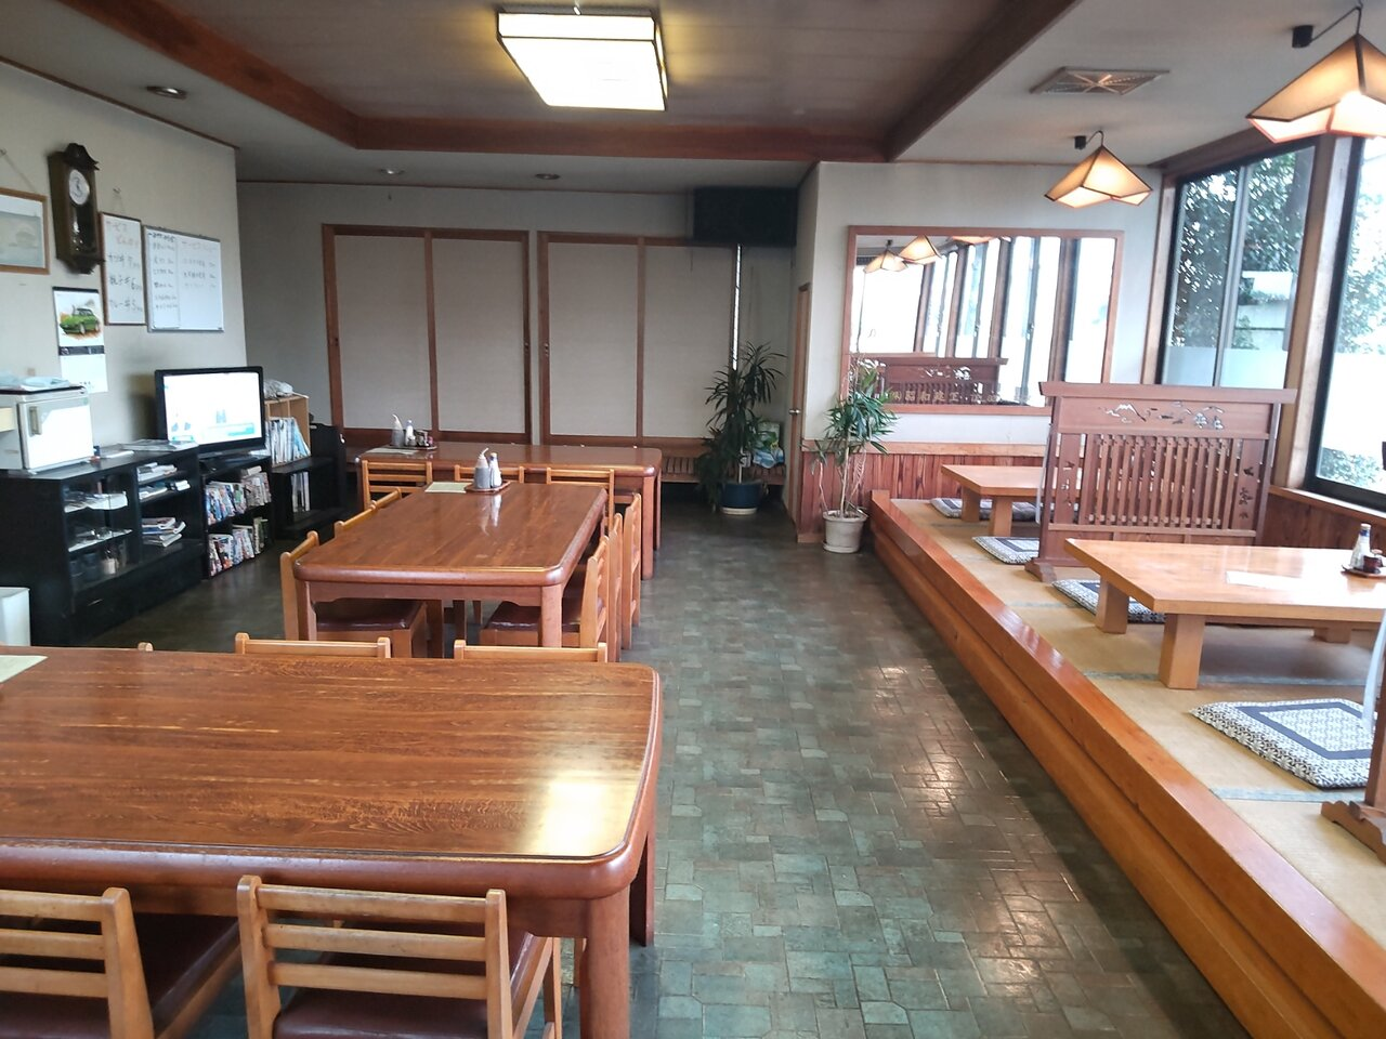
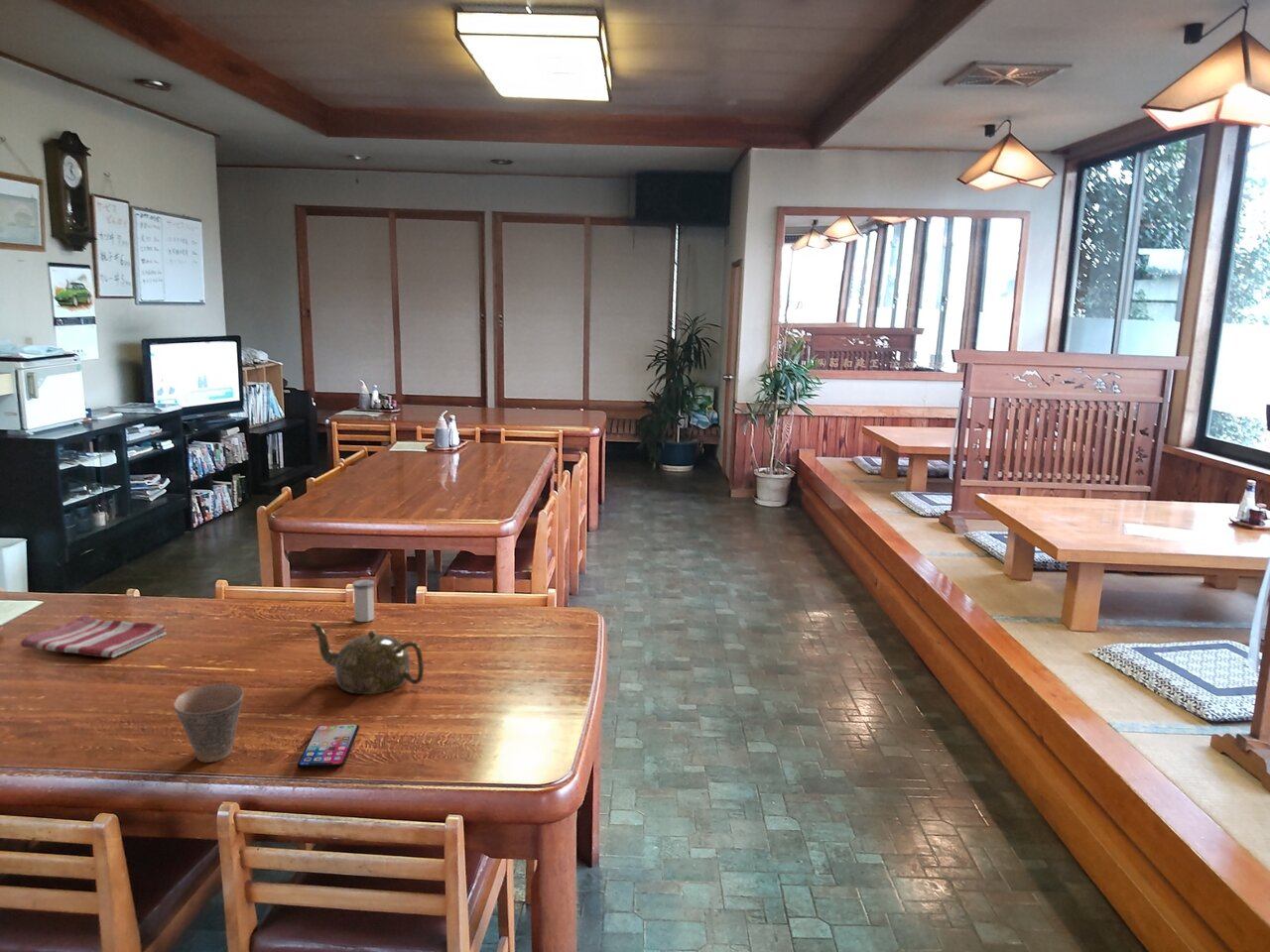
+ cup [173,682,244,764]
+ smartphone [297,724,360,770]
+ teapot [310,622,425,695]
+ salt shaker [352,579,375,623]
+ dish towel [20,614,168,658]
